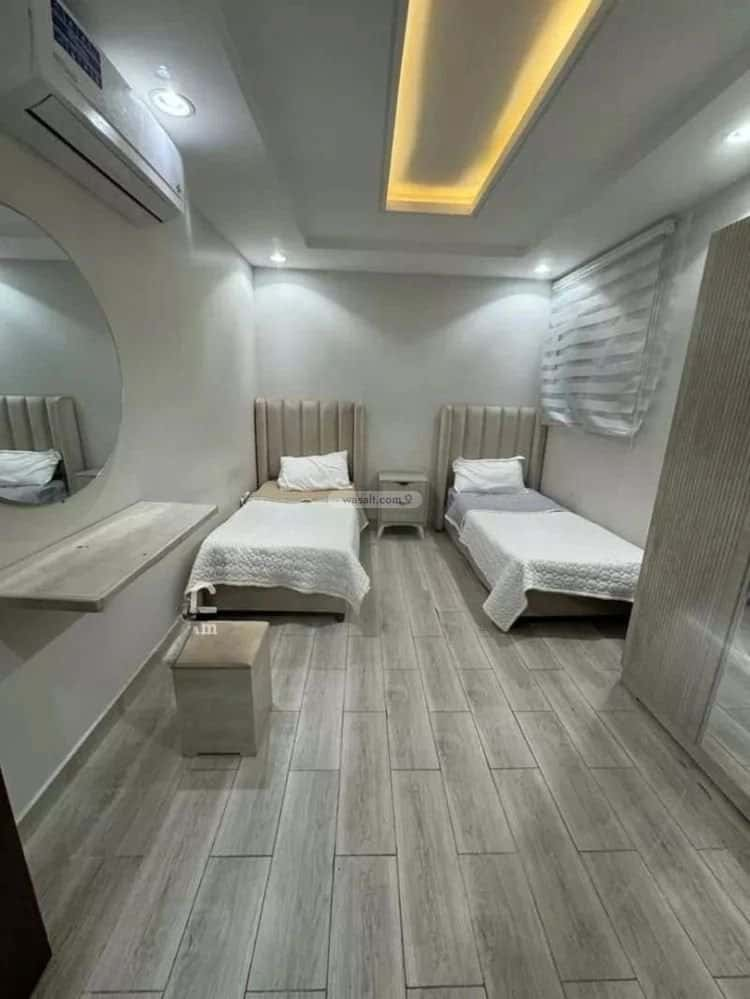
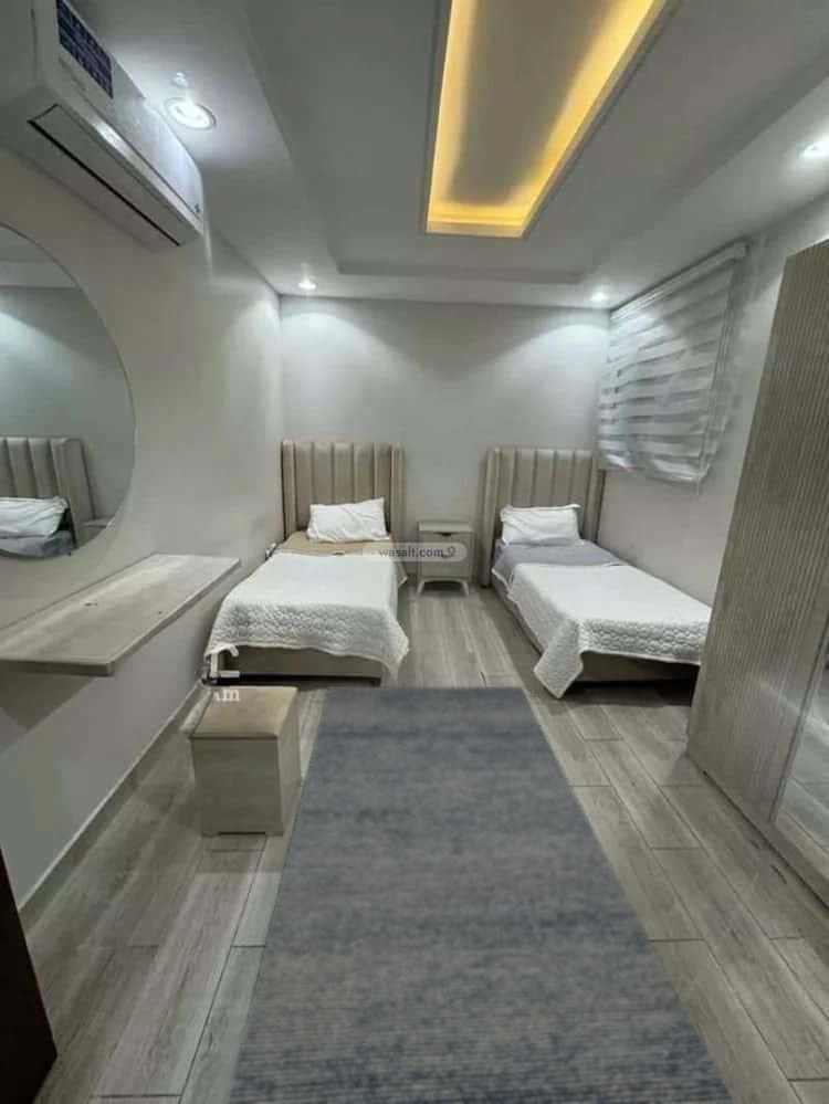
+ rug [227,685,736,1104]
